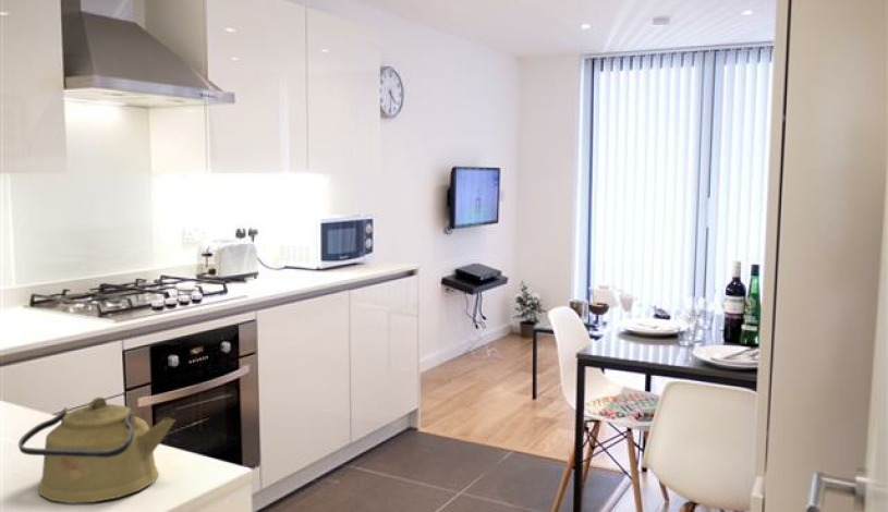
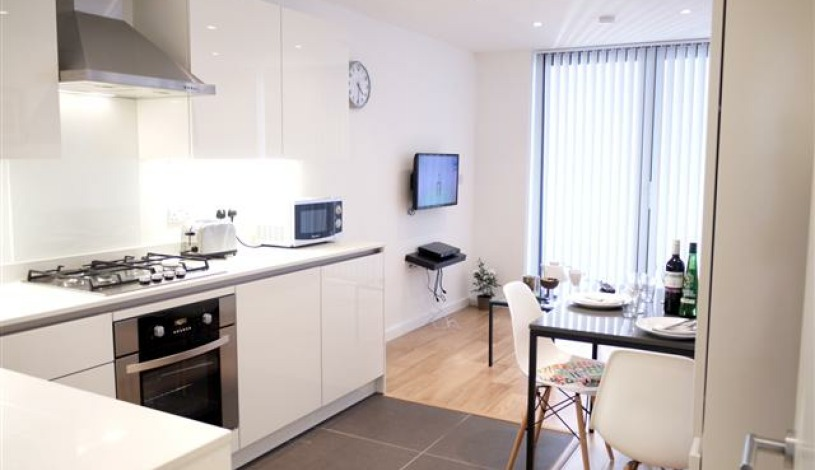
- kettle [17,397,177,504]
